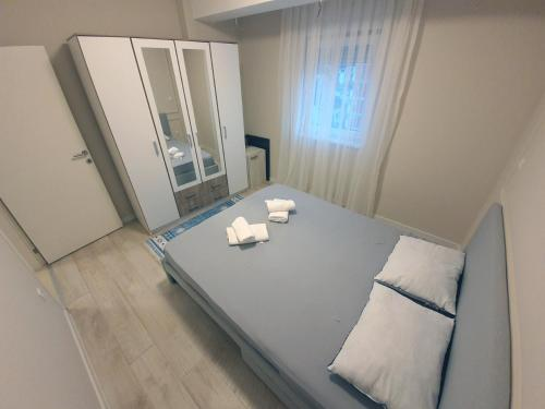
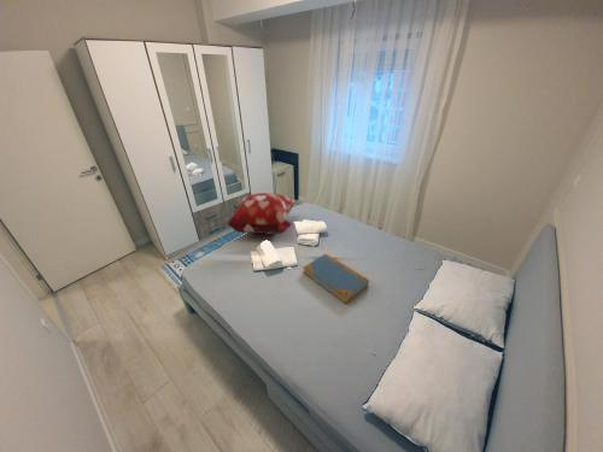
+ decorative pillow [226,192,297,235]
+ book [303,253,370,305]
